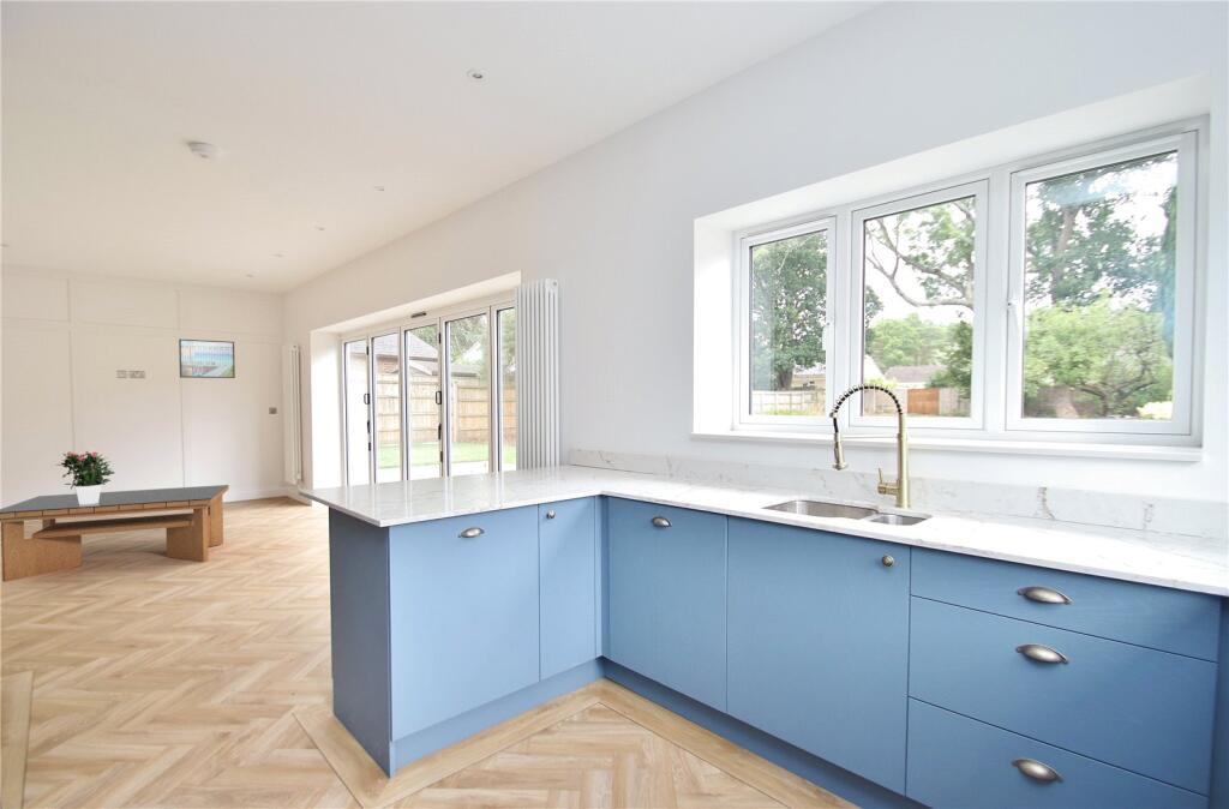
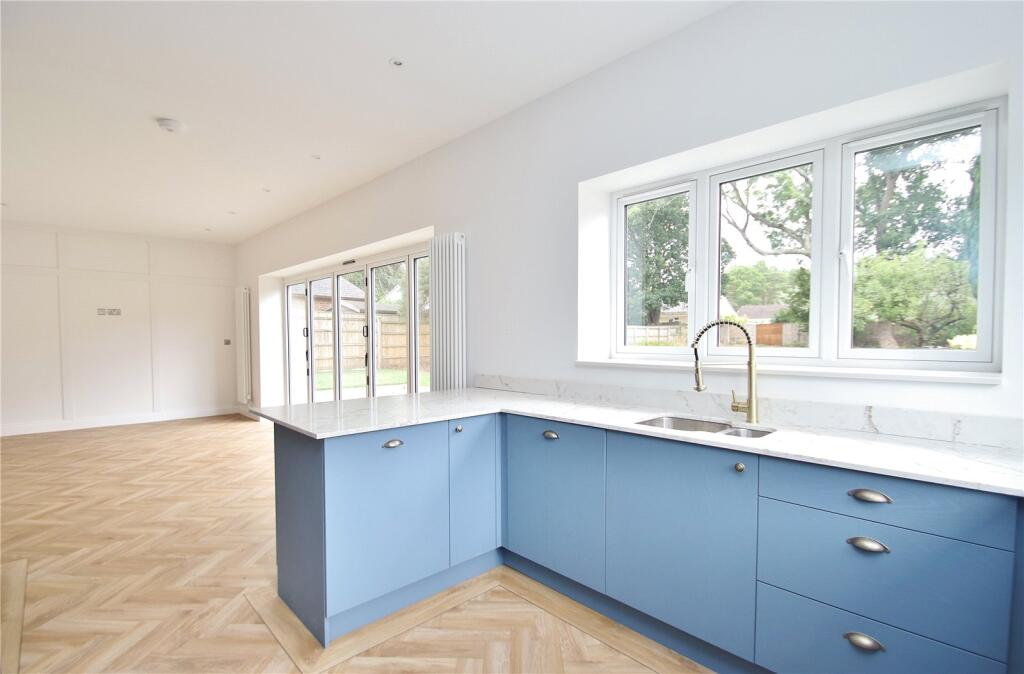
- coffee table [0,484,230,583]
- potted flower [55,450,115,504]
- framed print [178,338,236,379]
